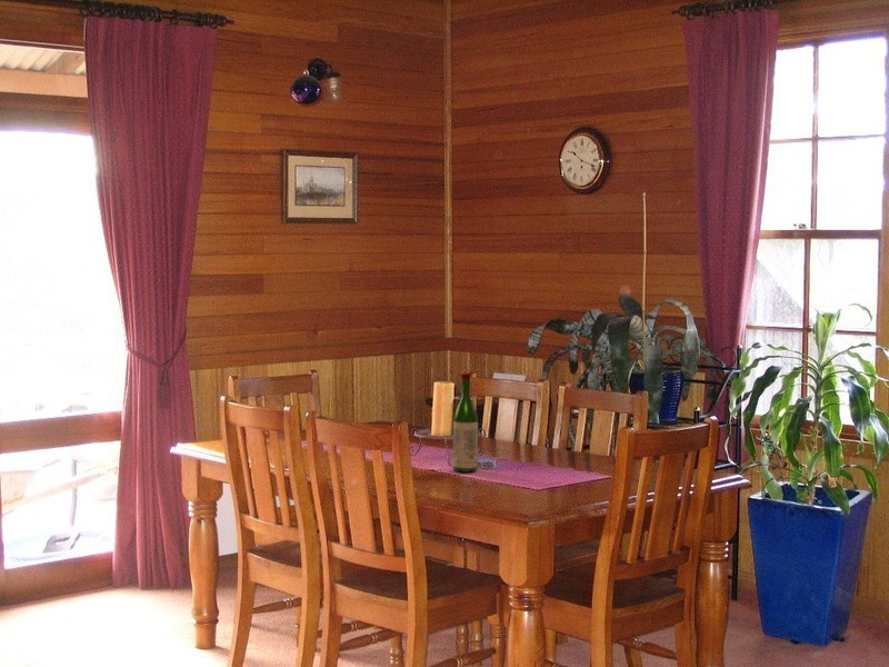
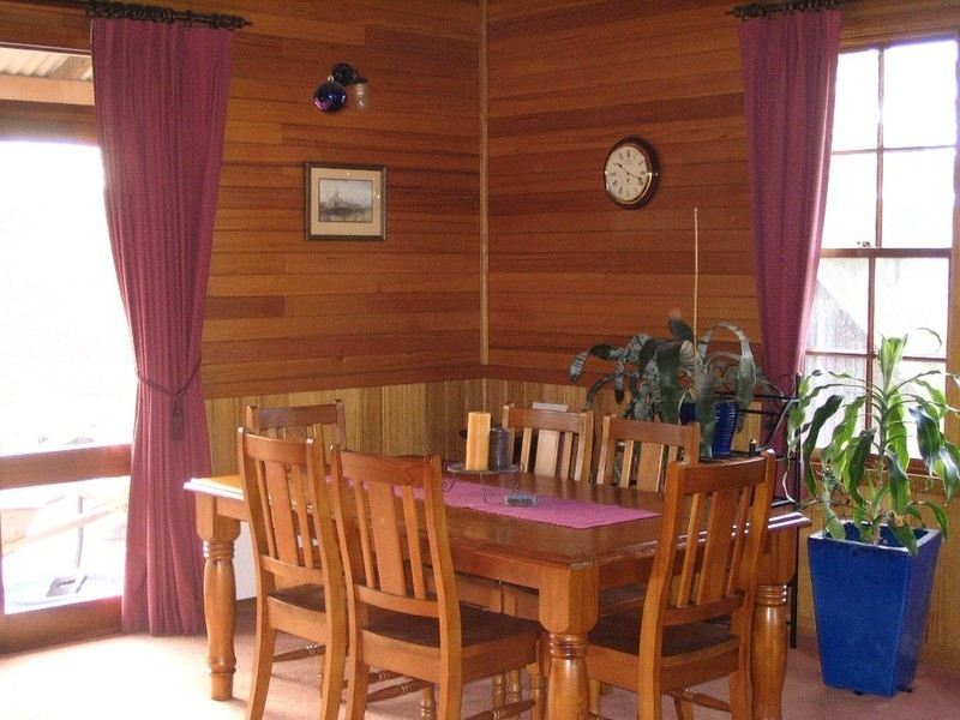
- wine bottle [452,372,479,474]
